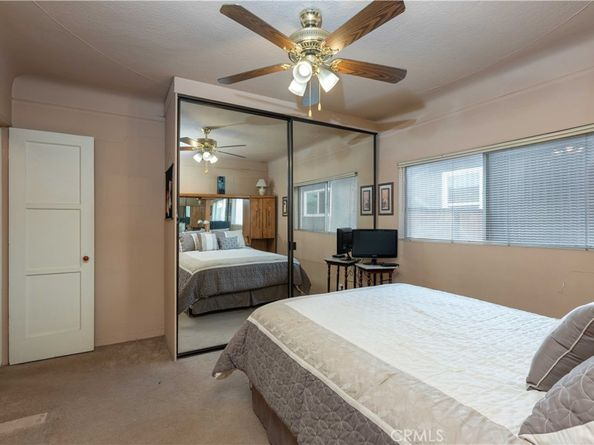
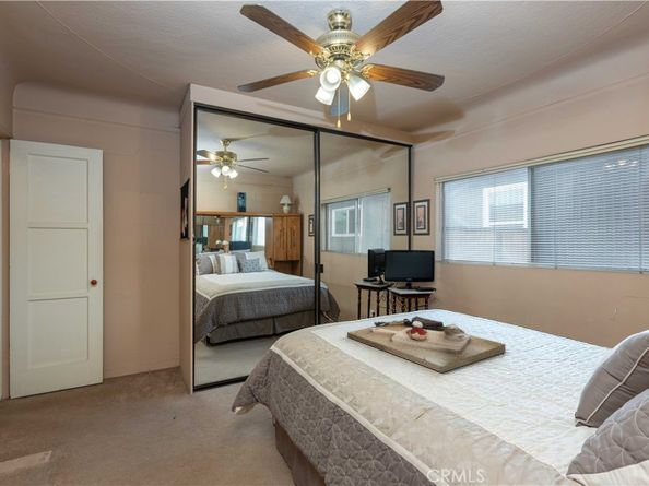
+ decorative tray [346,316,507,374]
